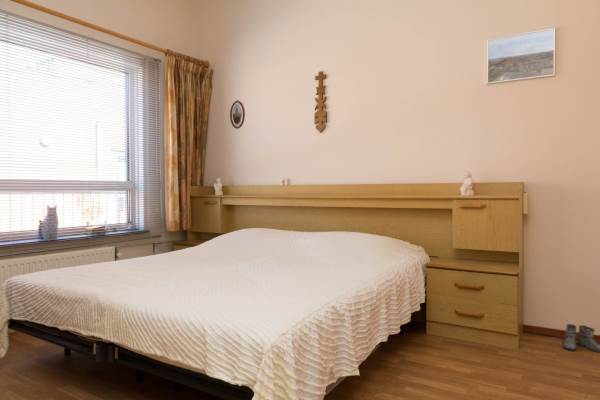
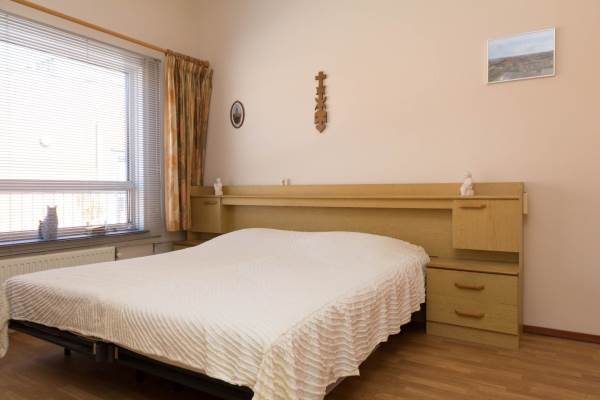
- boots [556,323,600,353]
